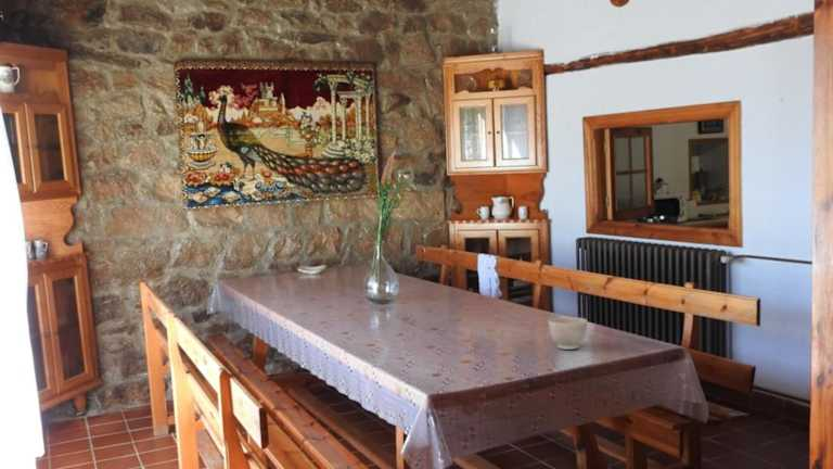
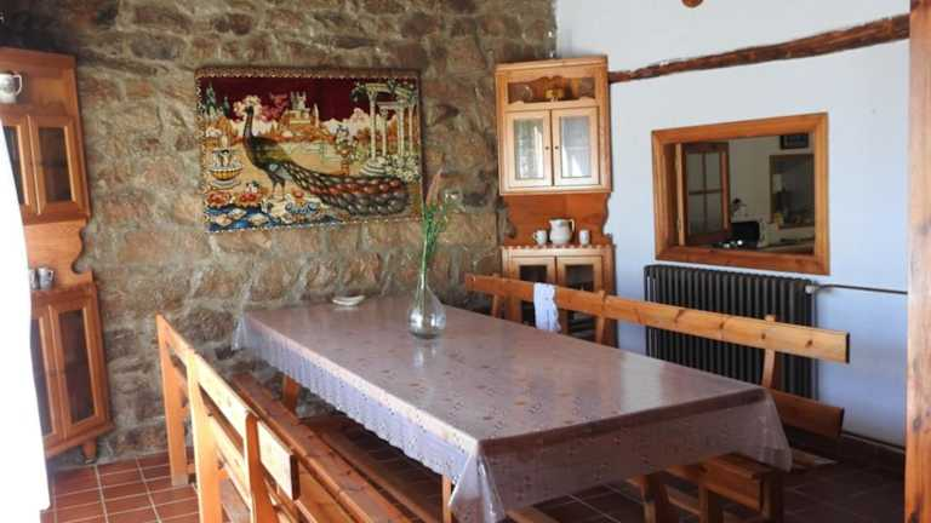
- bowl [548,316,589,351]
